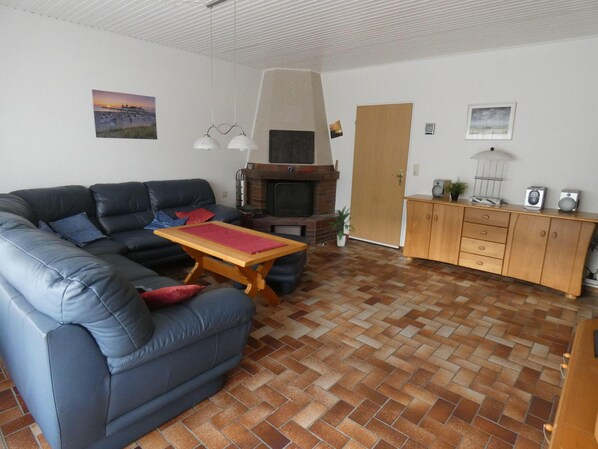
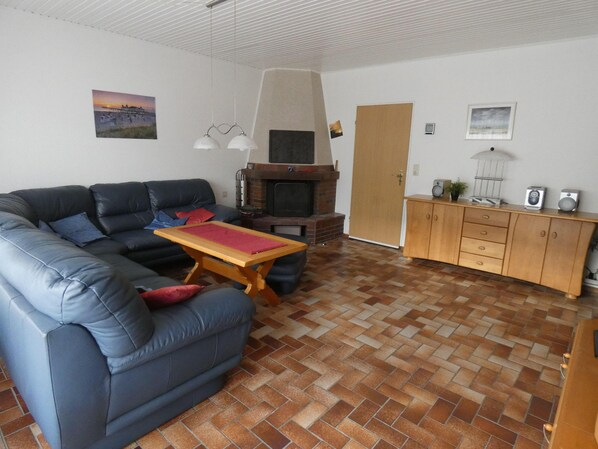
- indoor plant [326,205,356,247]
